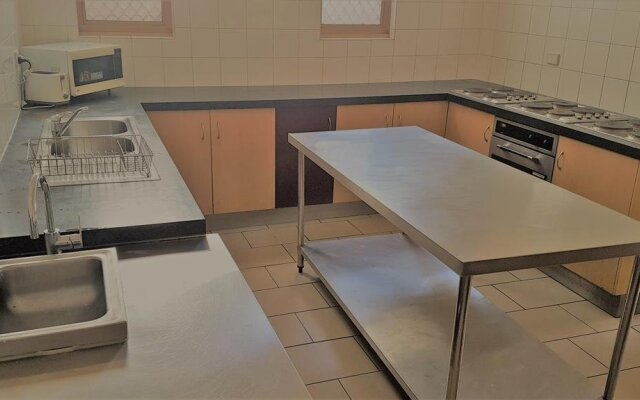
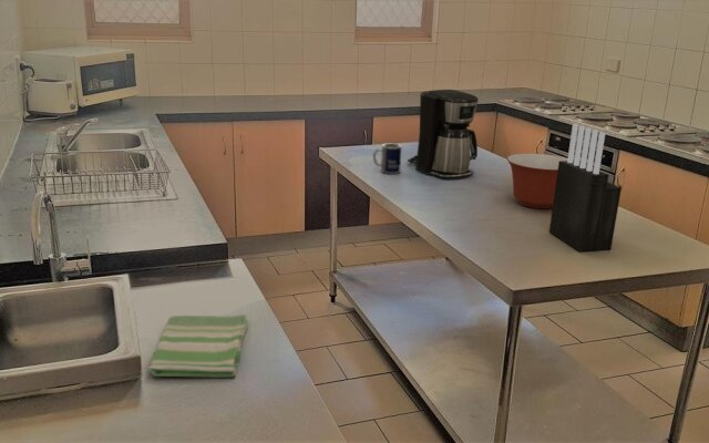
+ mug [372,143,403,175]
+ knife block [548,123,623,253]
+ coffee maker [407,89,480,179]
+ mixing bowl [505,153,568,209]
+ dish towel [147,315,249,379]
